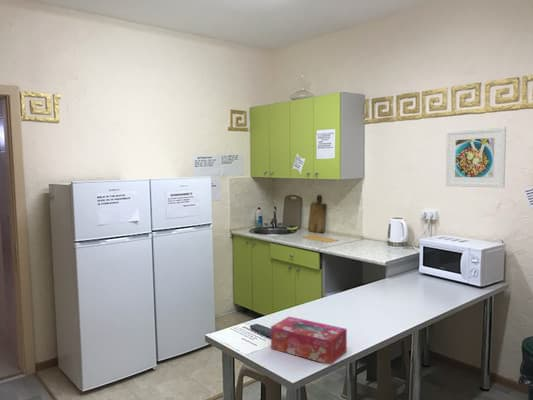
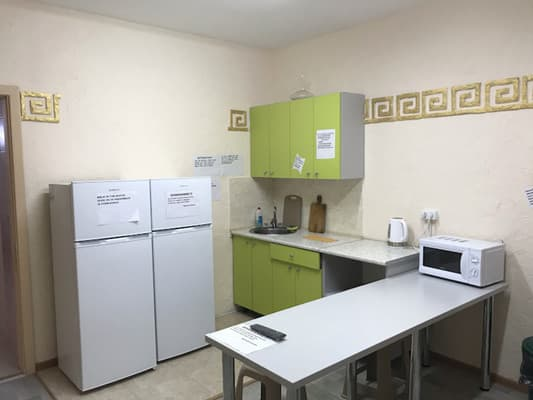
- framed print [445,126,507,189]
- tissue box [270,316,348,366]
